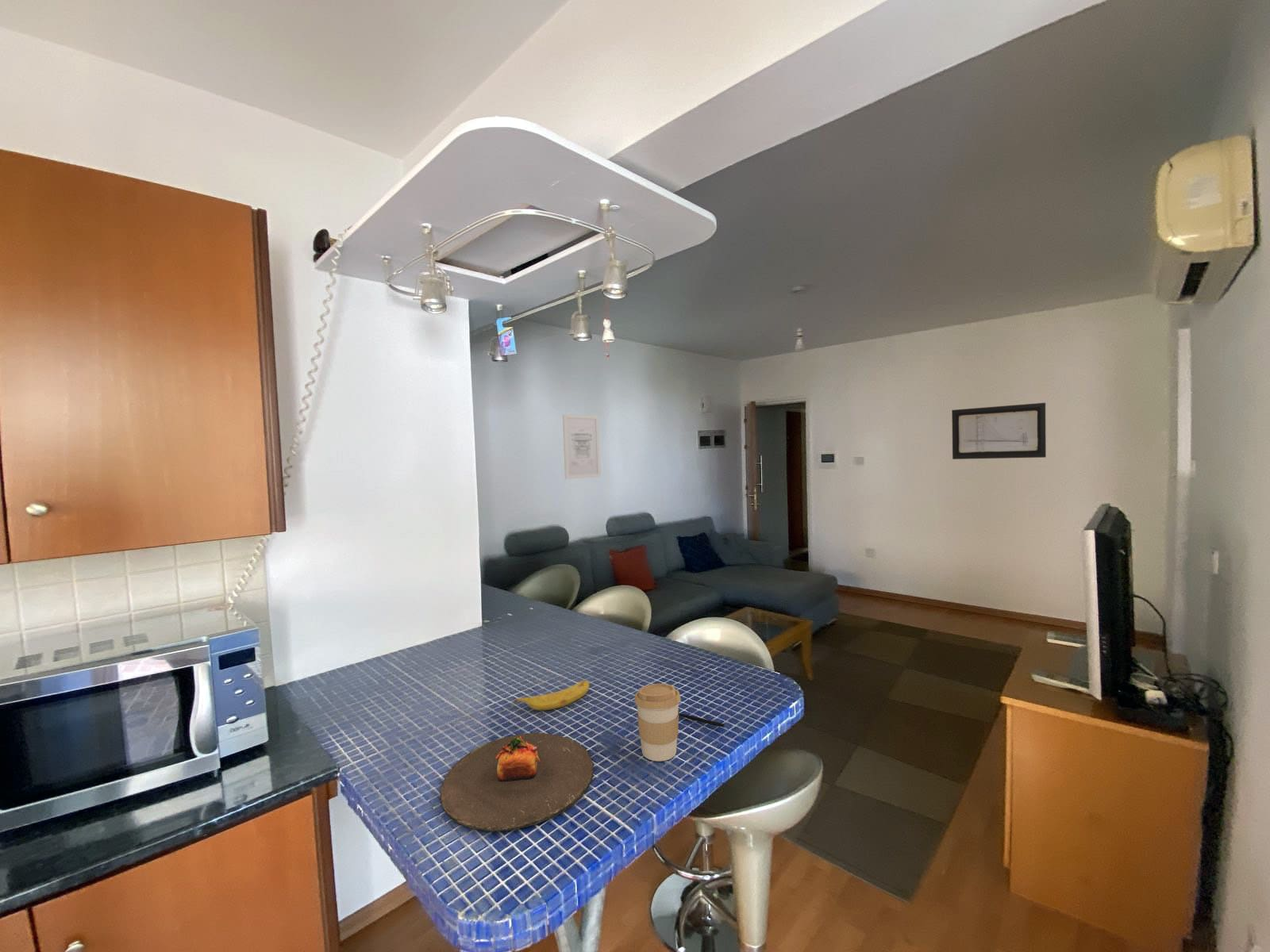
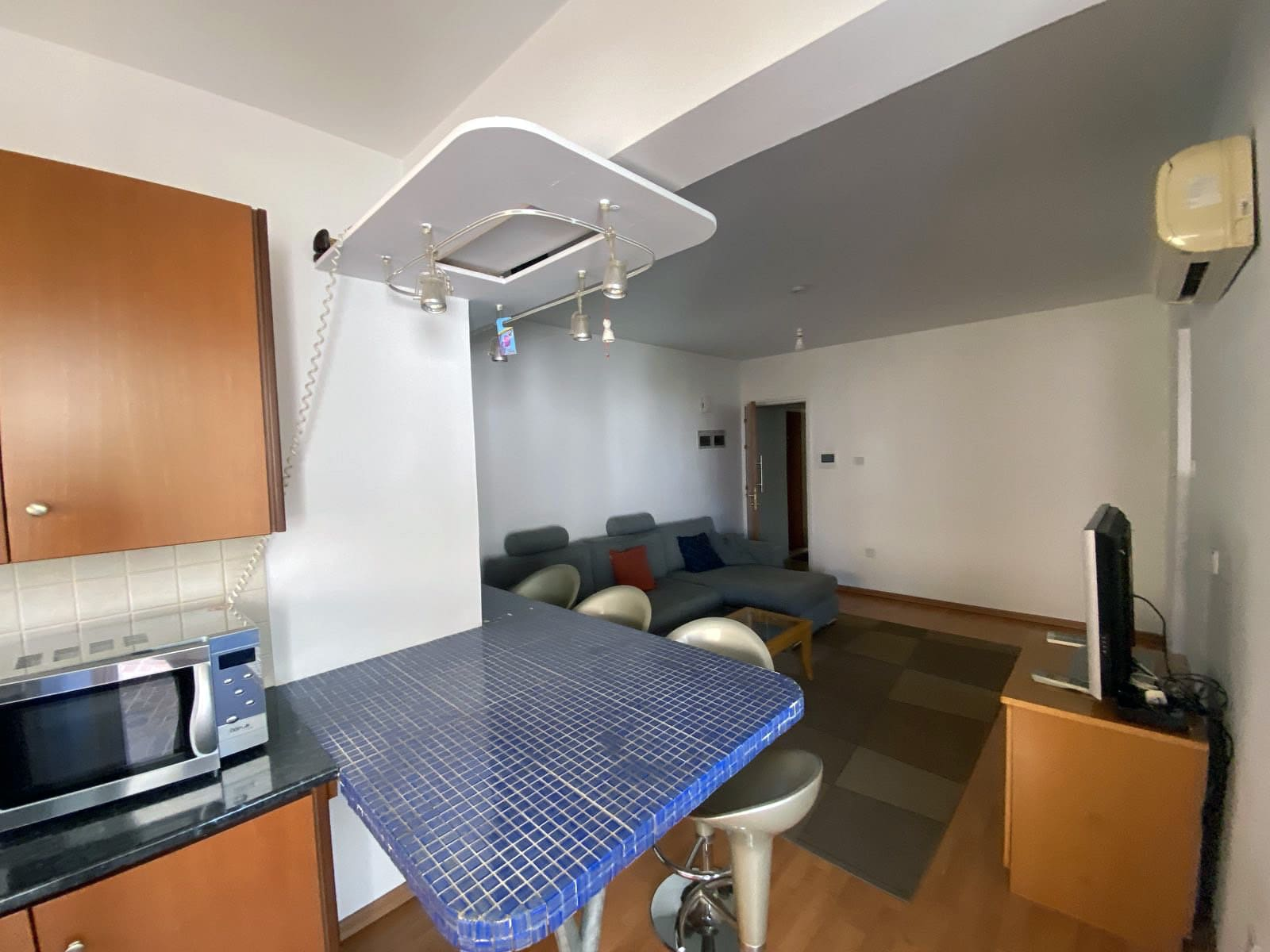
- pen [679,712,725,728]
- fruit [510,680,590,711]
- coffee cup [633,683,681,762]
- wall art [951,402,1047,460]
- wall art [562,413,602,480]
- plate [439,732,595,832]
